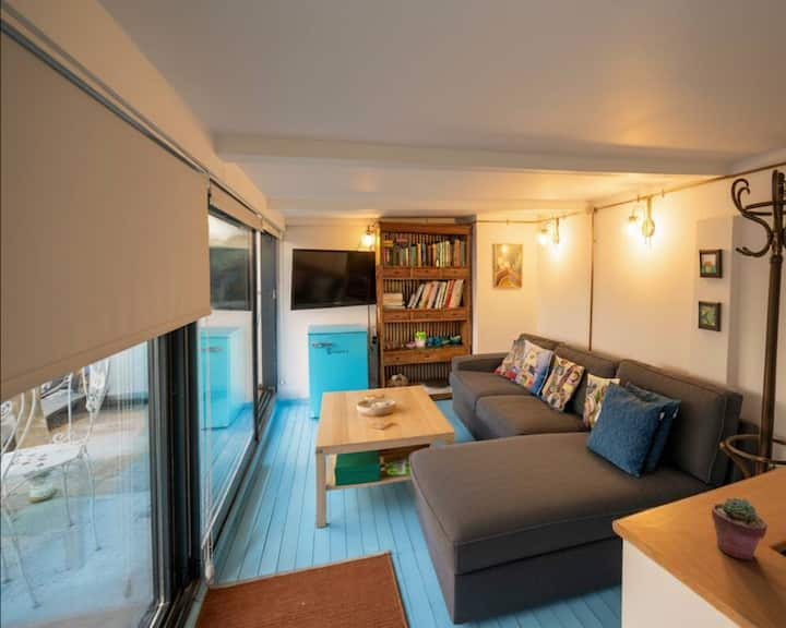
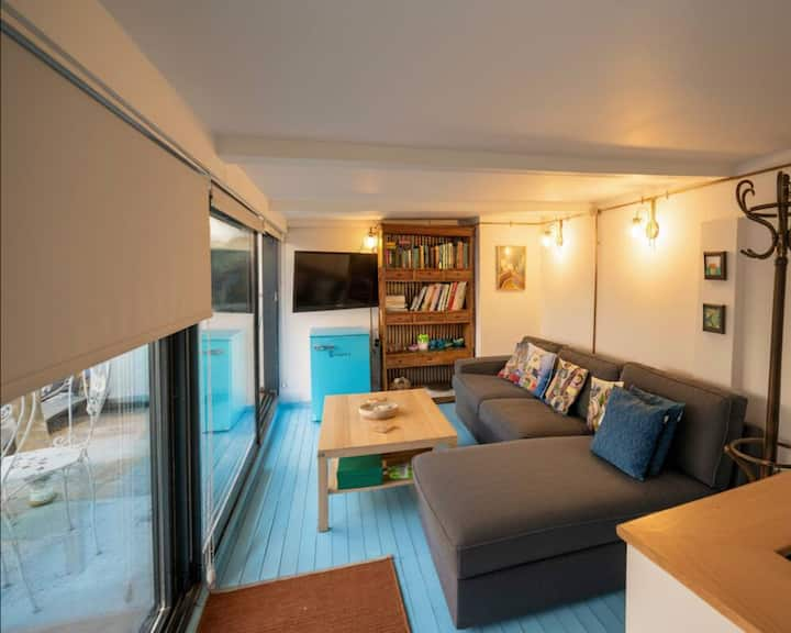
- potted succulent [711,496,769,561]
